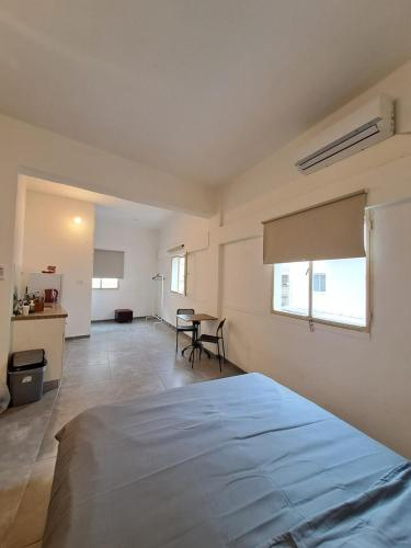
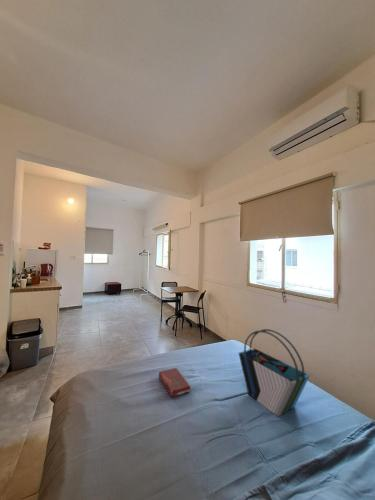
+ tote bag [238,328,311,417]
+ book [158,367,191,398]
